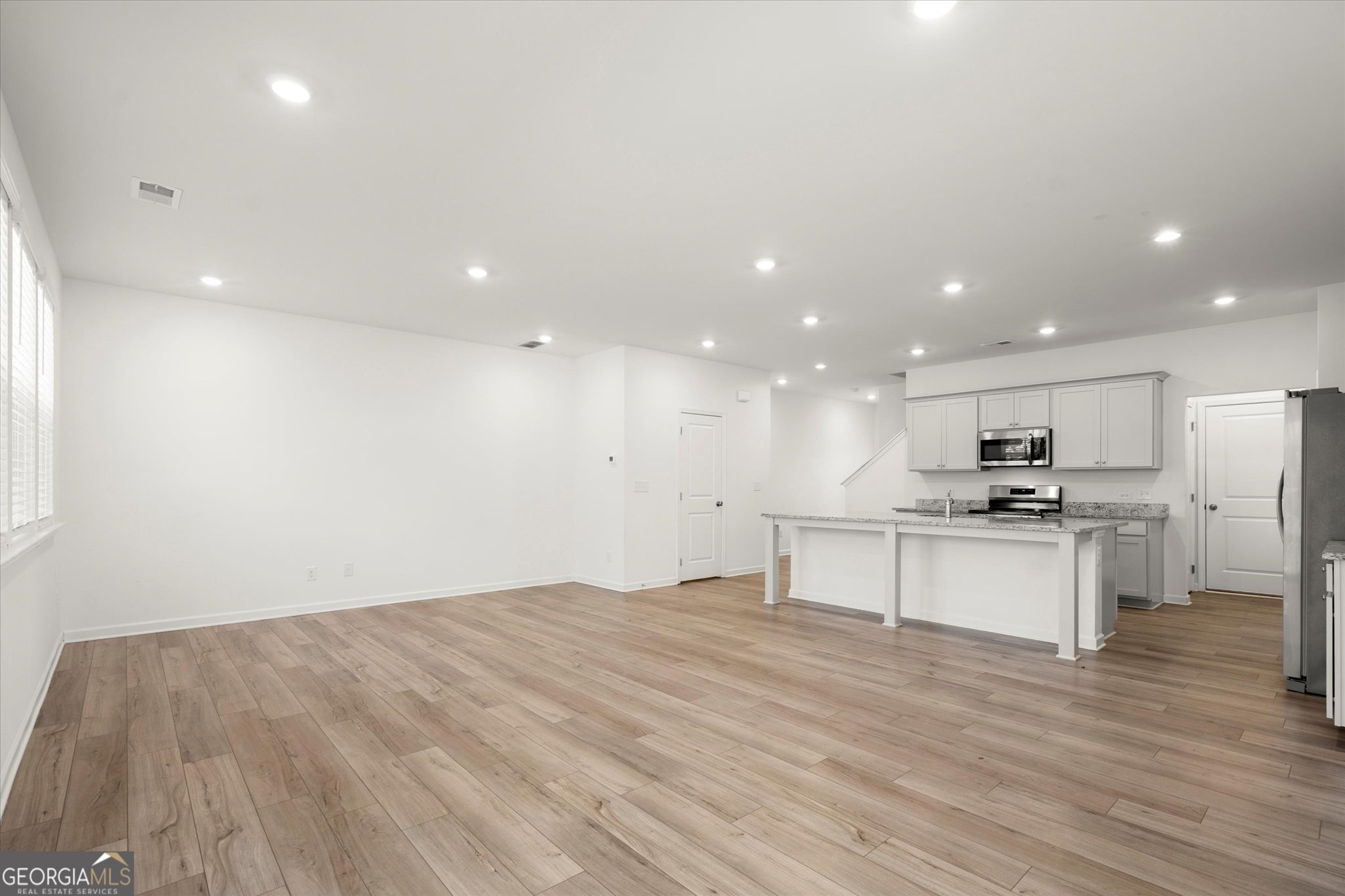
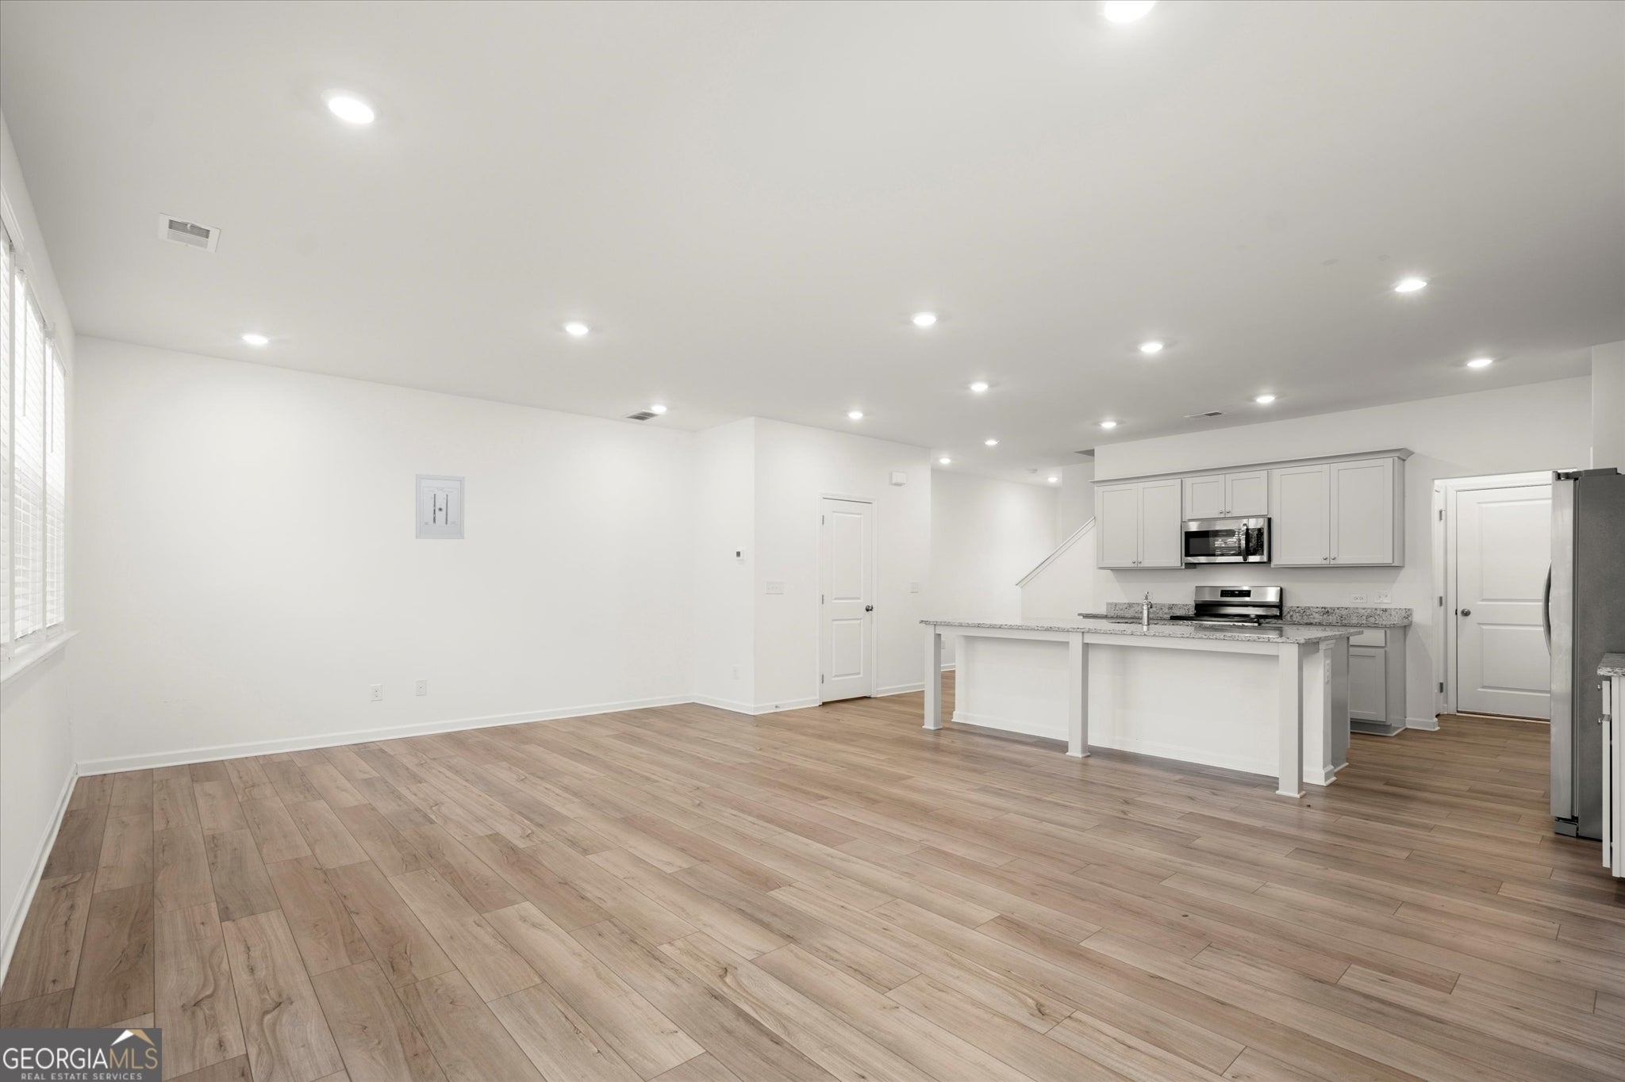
+ wall art [414,473,466,540]
